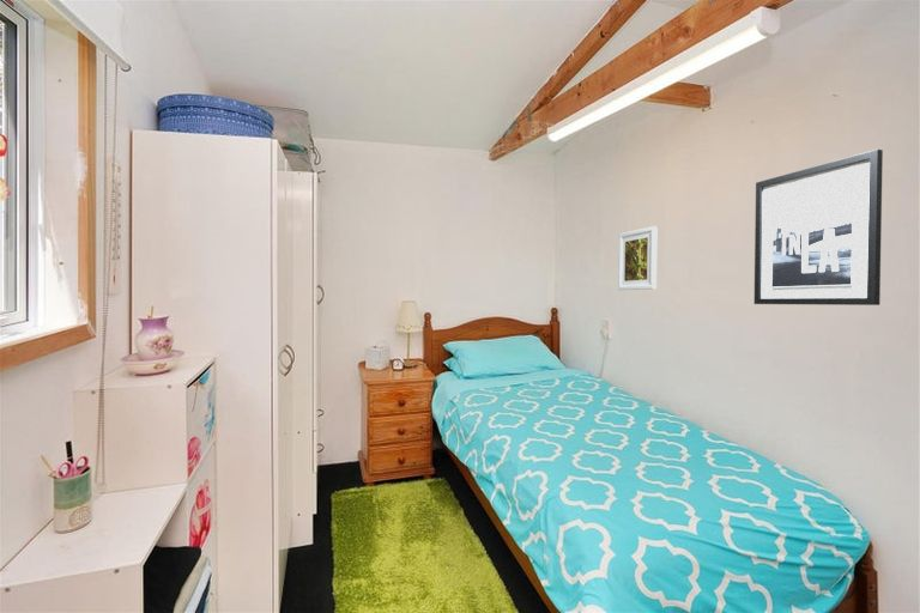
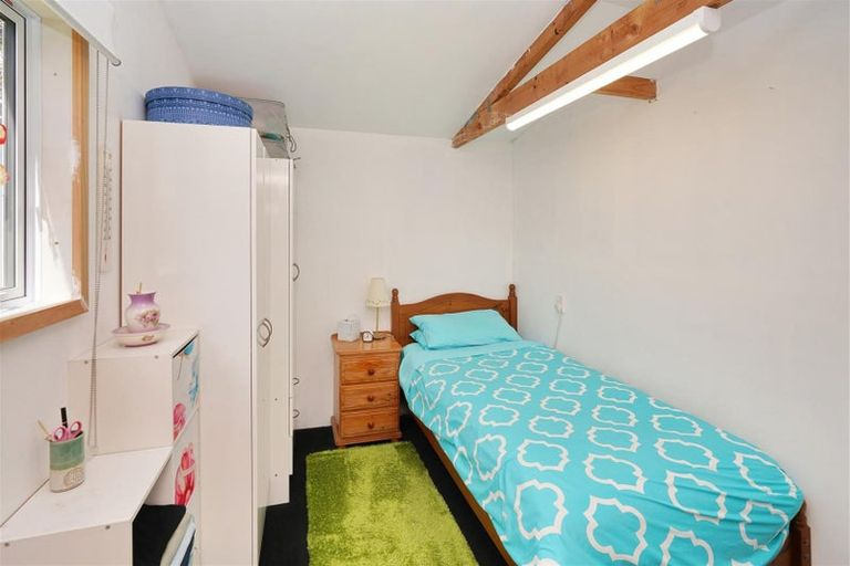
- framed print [617,225,659,291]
- wall art [753,148,884,306]
